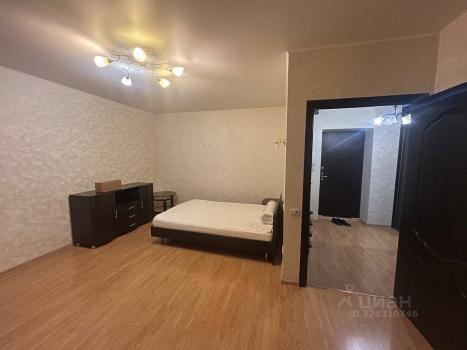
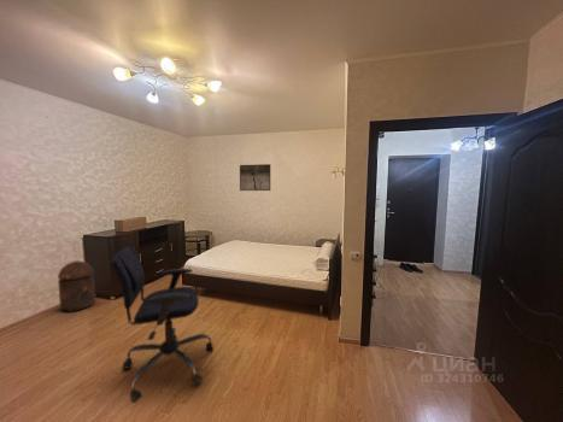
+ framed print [239,163,271,192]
+ trash can [57,260,96,313]
+ office chair [110,245,213,404]
